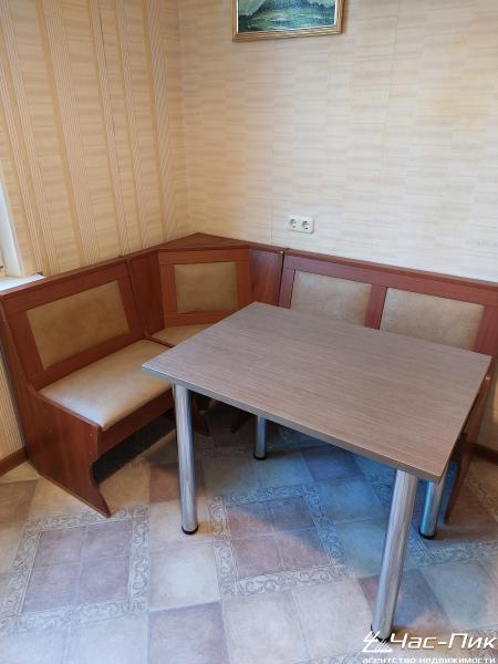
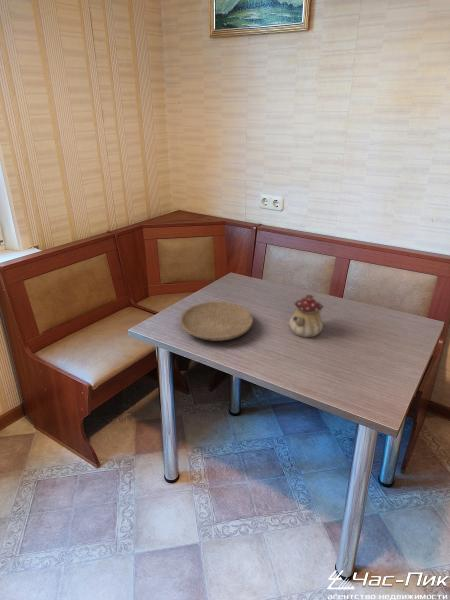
+ teapot [288,294,324,338]
+ plate [179,301,254,342]
